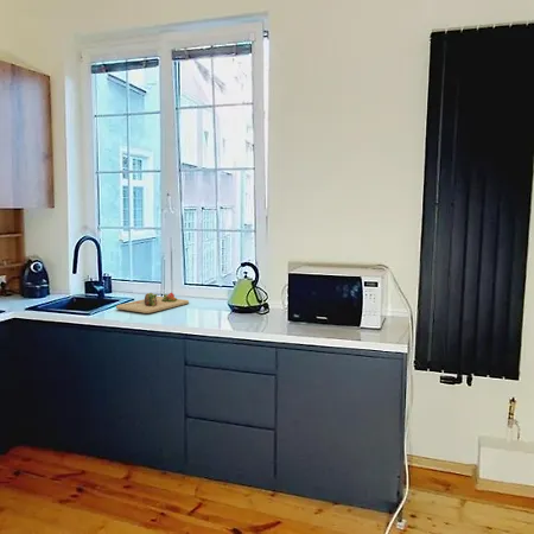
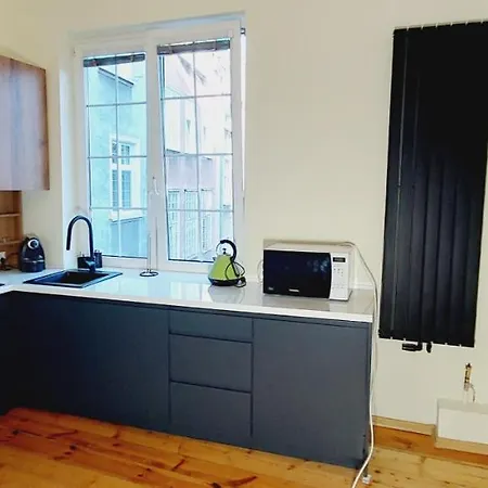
- cutting board [115,291,190,314]
